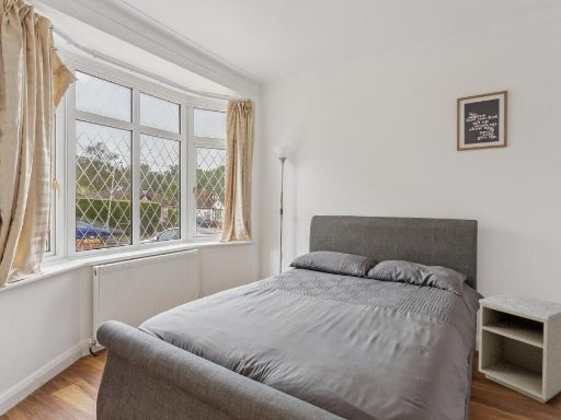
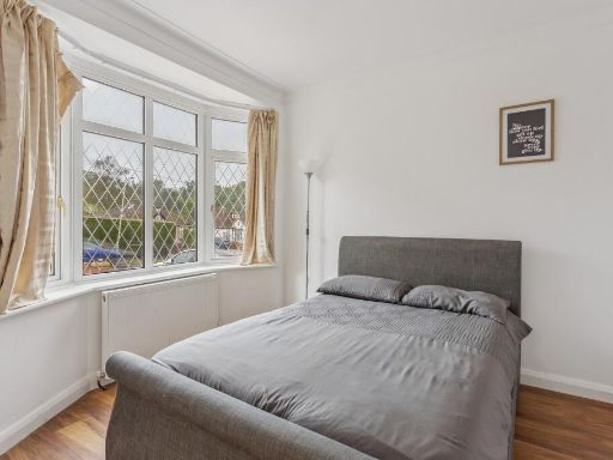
- nightstand [478,291,561,405]
